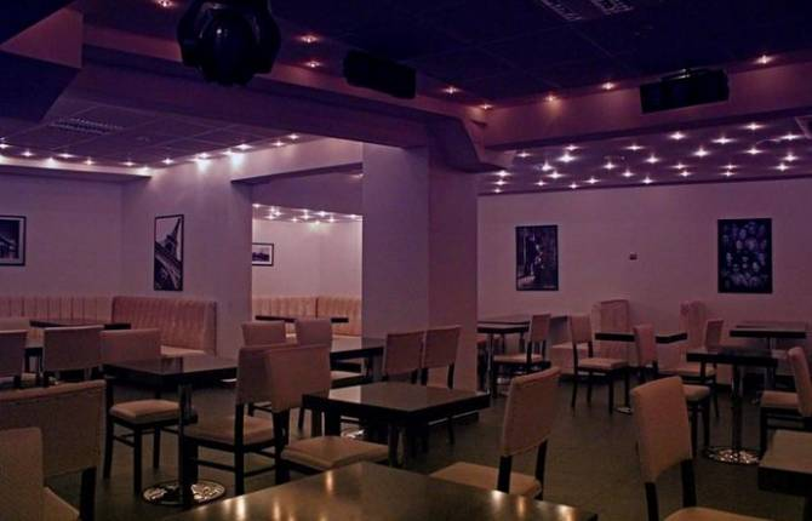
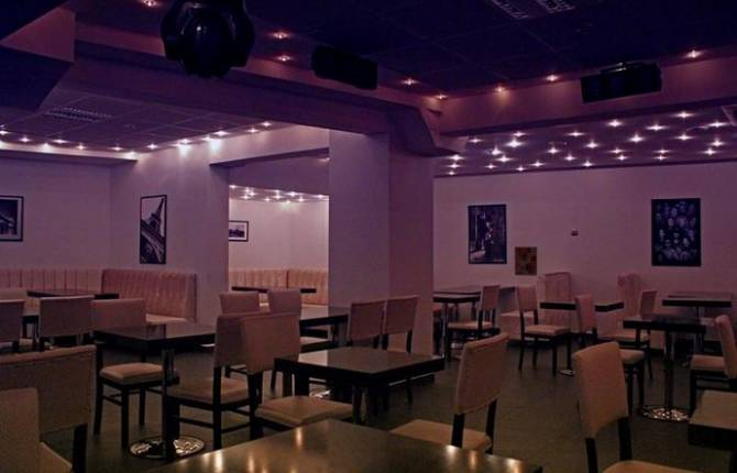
+ wall art [514,245,538,277]
